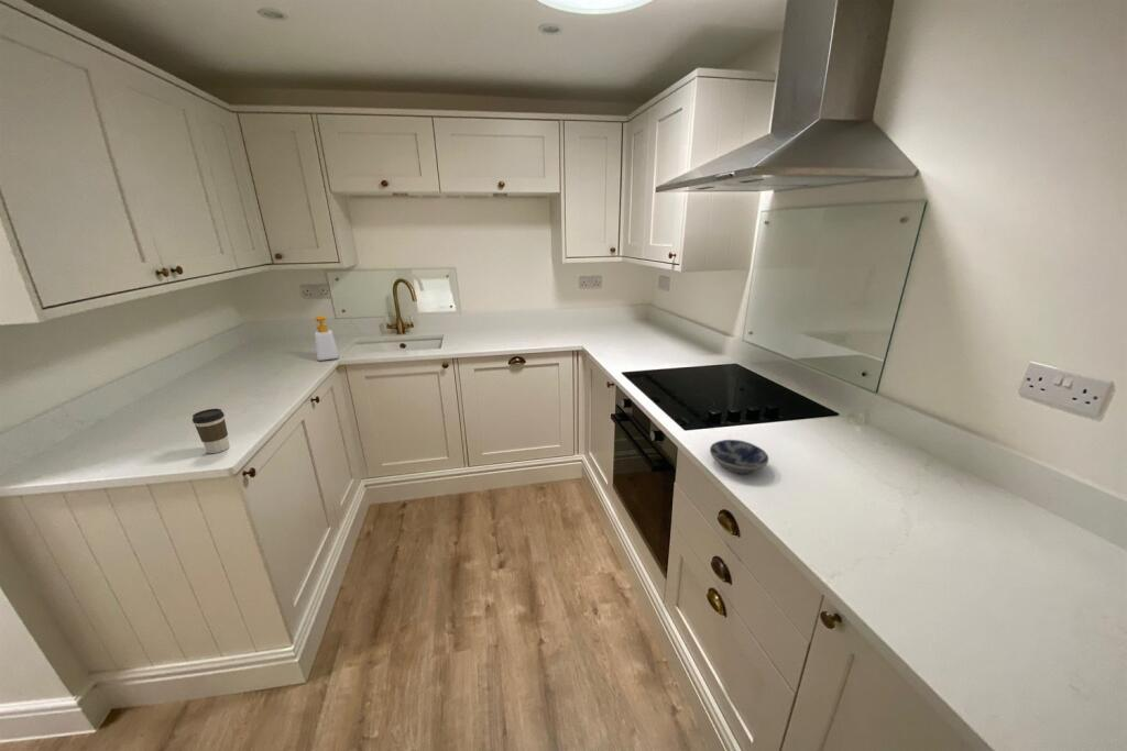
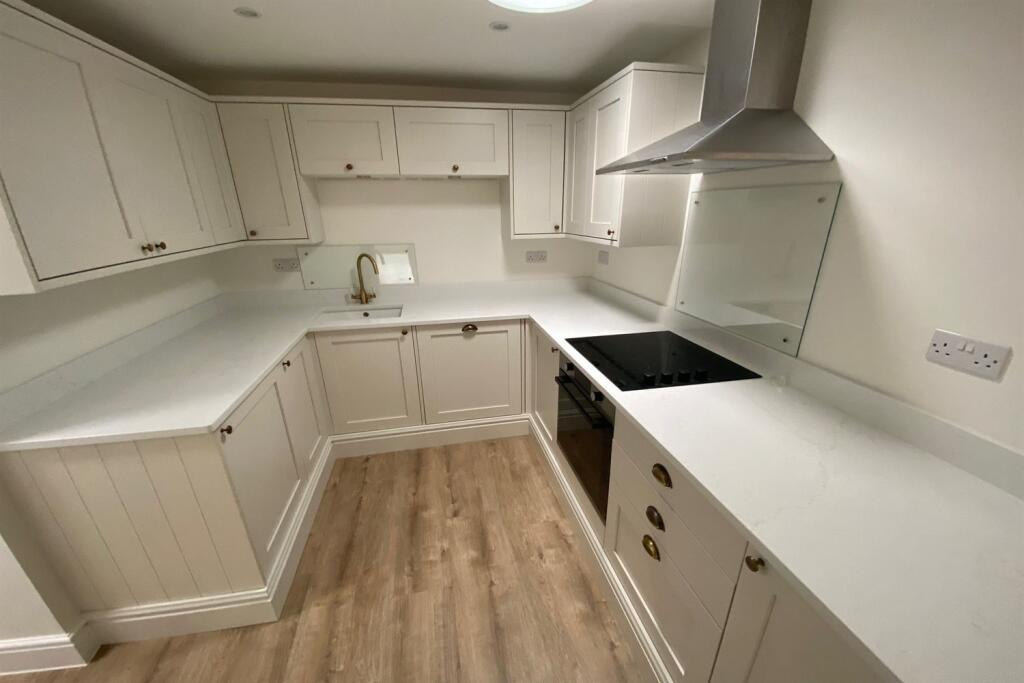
- bowl [709,439,769,475]
- soap bottle [314,314,339,362]
- coffee cup [192,408,230,454]
